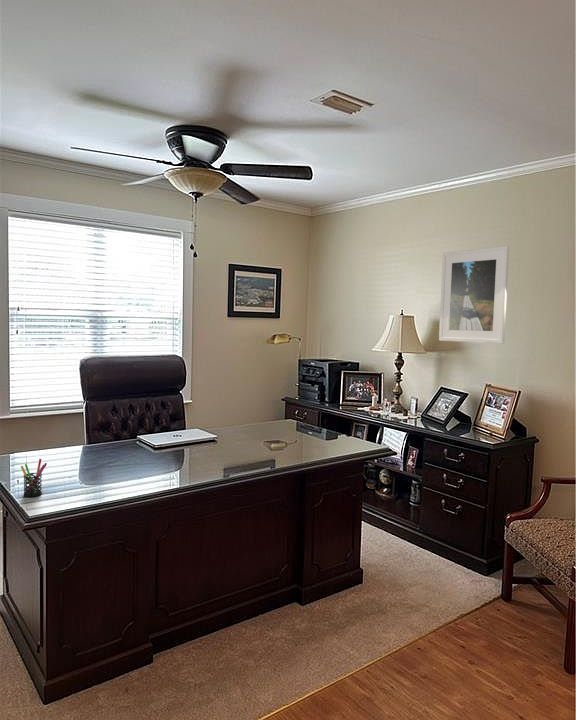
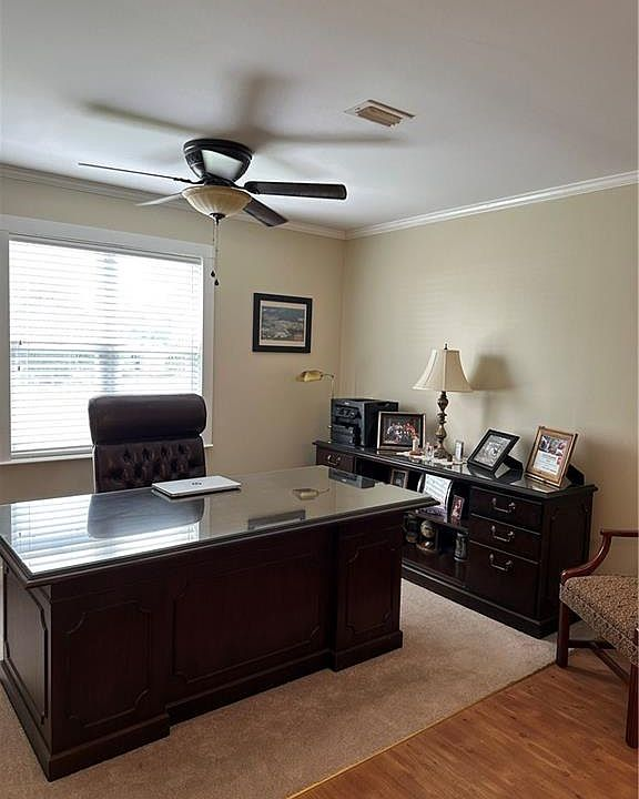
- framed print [438,245,510,345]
- pen holder [20,458,48,498]
